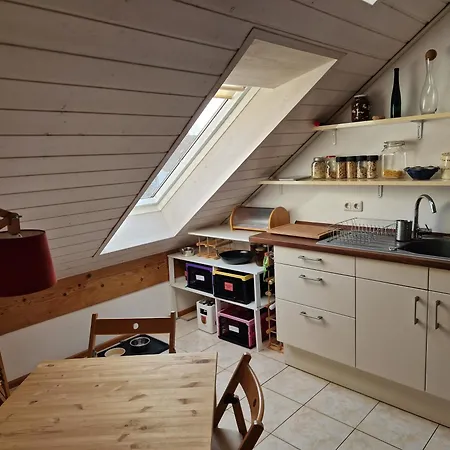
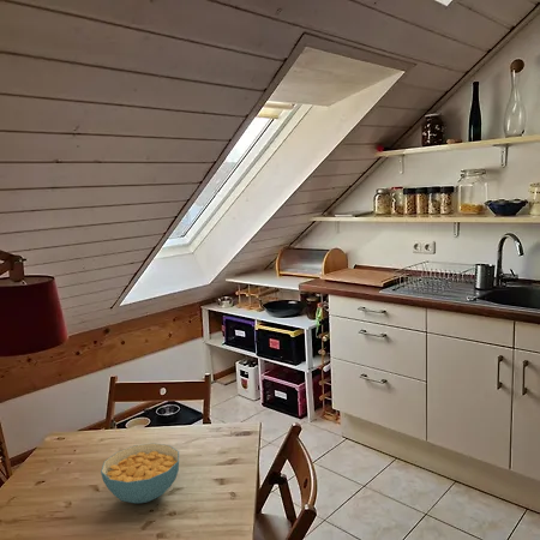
+ cereal bowl [100,442,180,504]
